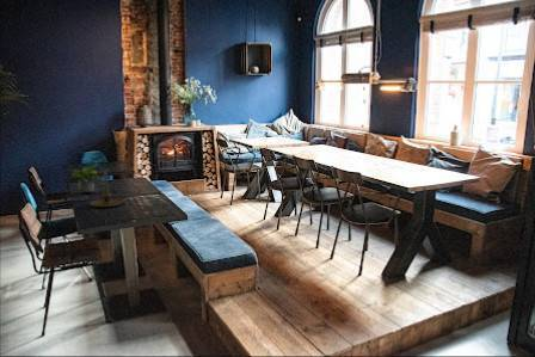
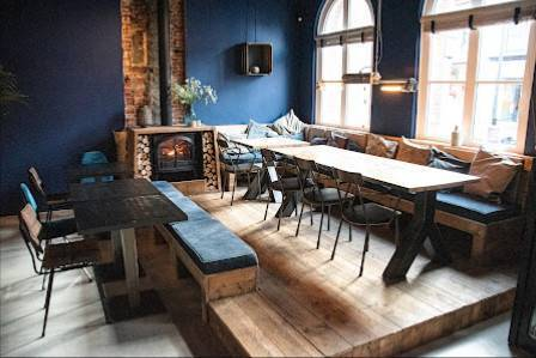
- potted plant [72,161,103,195]
- candle holder [88,167,124,208]
